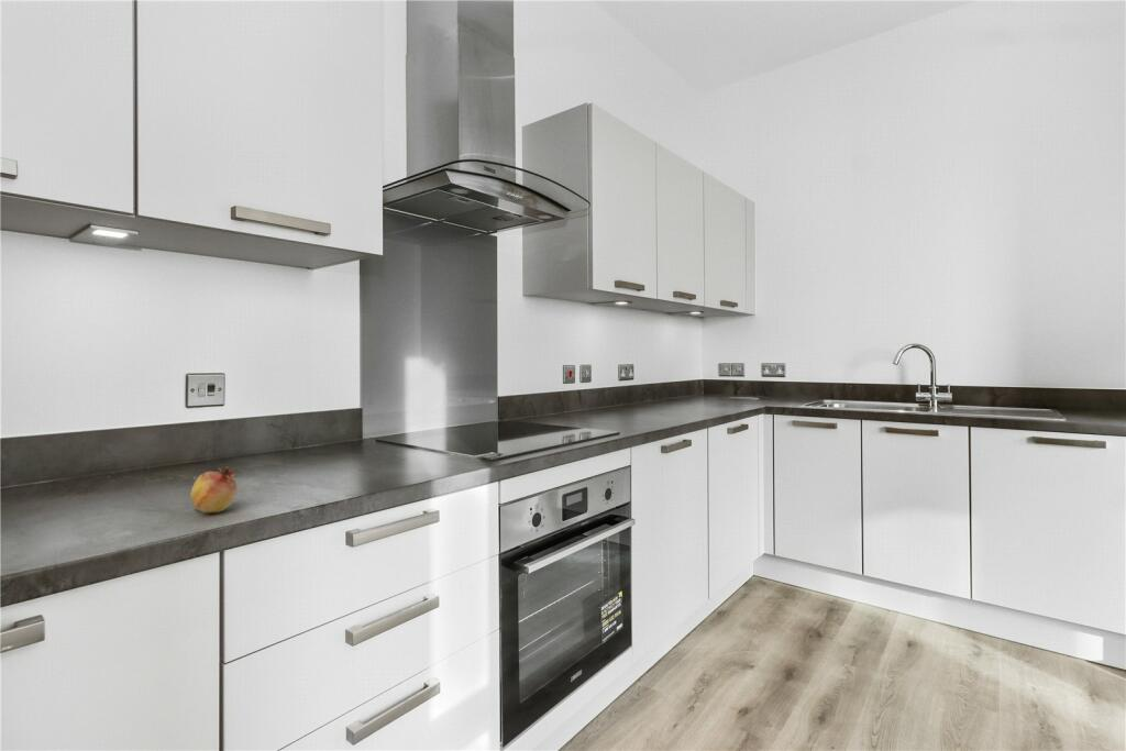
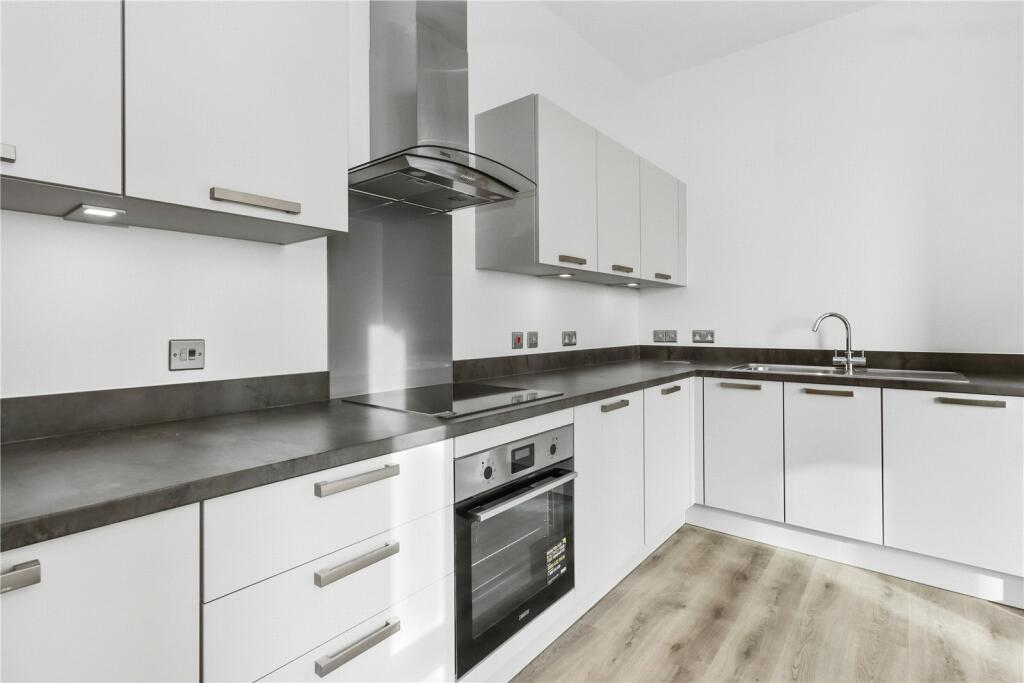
- fruit [189,465,239,513]
